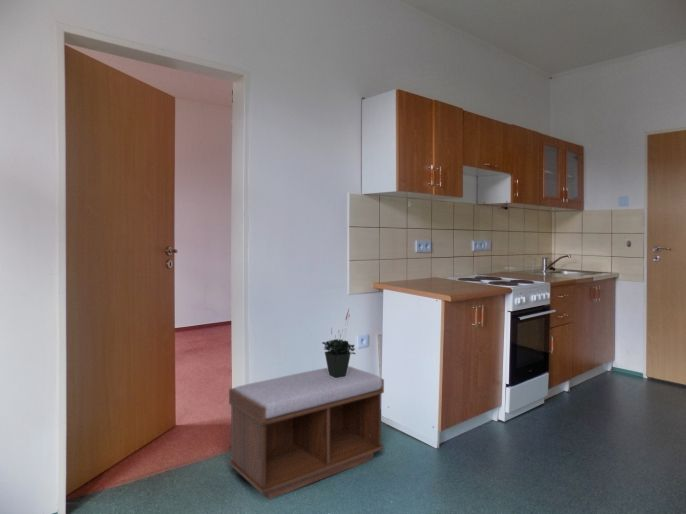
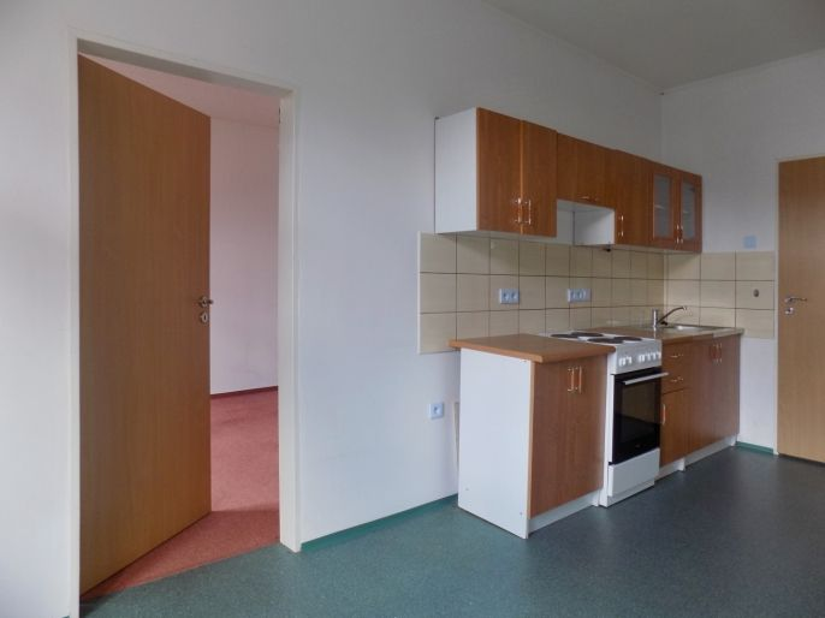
- bench [228,365,385,501]
- potted plant [321,309,357,378]
